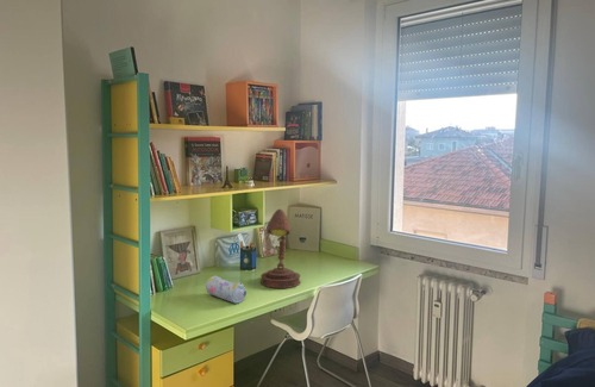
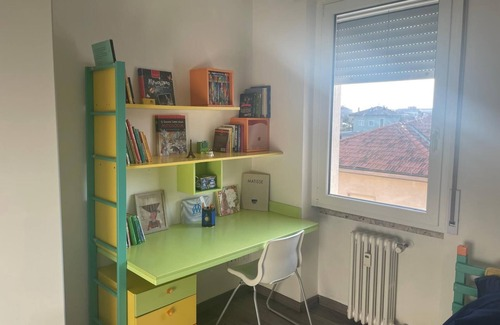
- desk lamp [259,208,301,289]
- pencil case [205,275,248,305]
